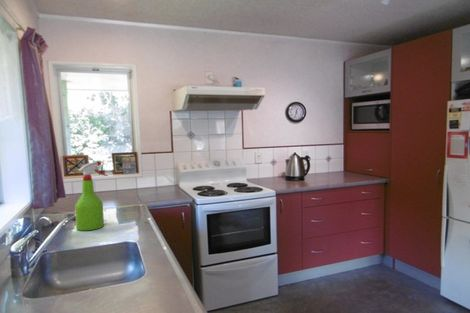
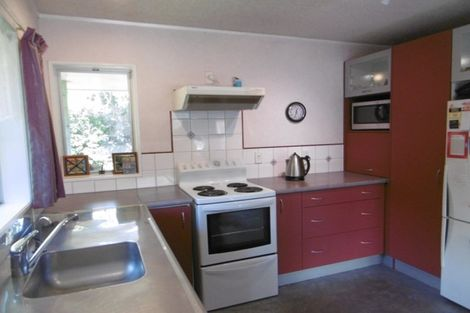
- spray bottle [74,160,109,232]
